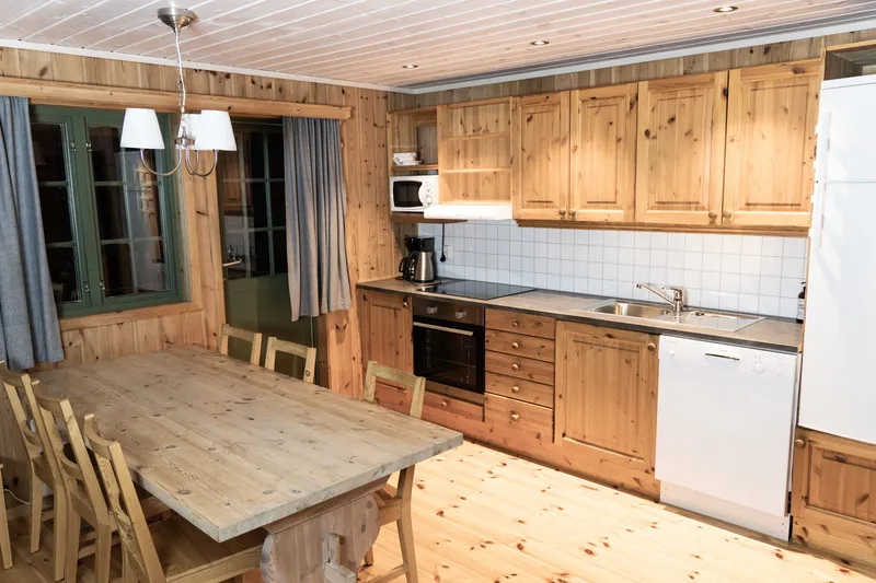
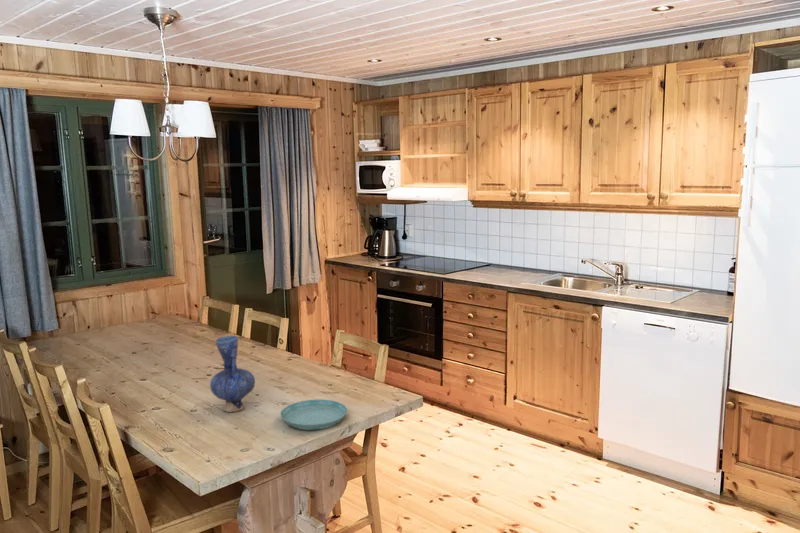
+ saucer [279,398,348,431]
+ vase [209,335,256,413]
